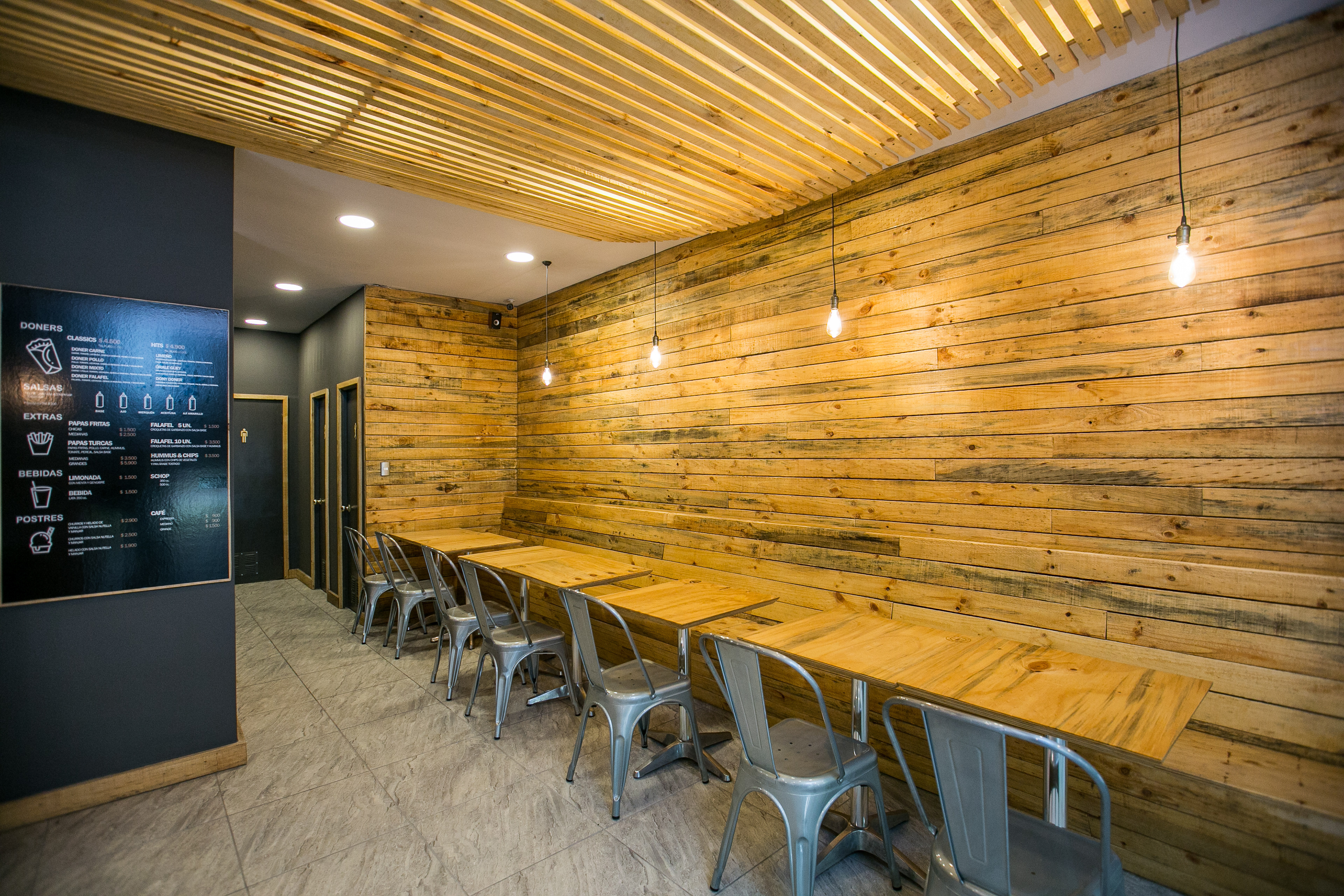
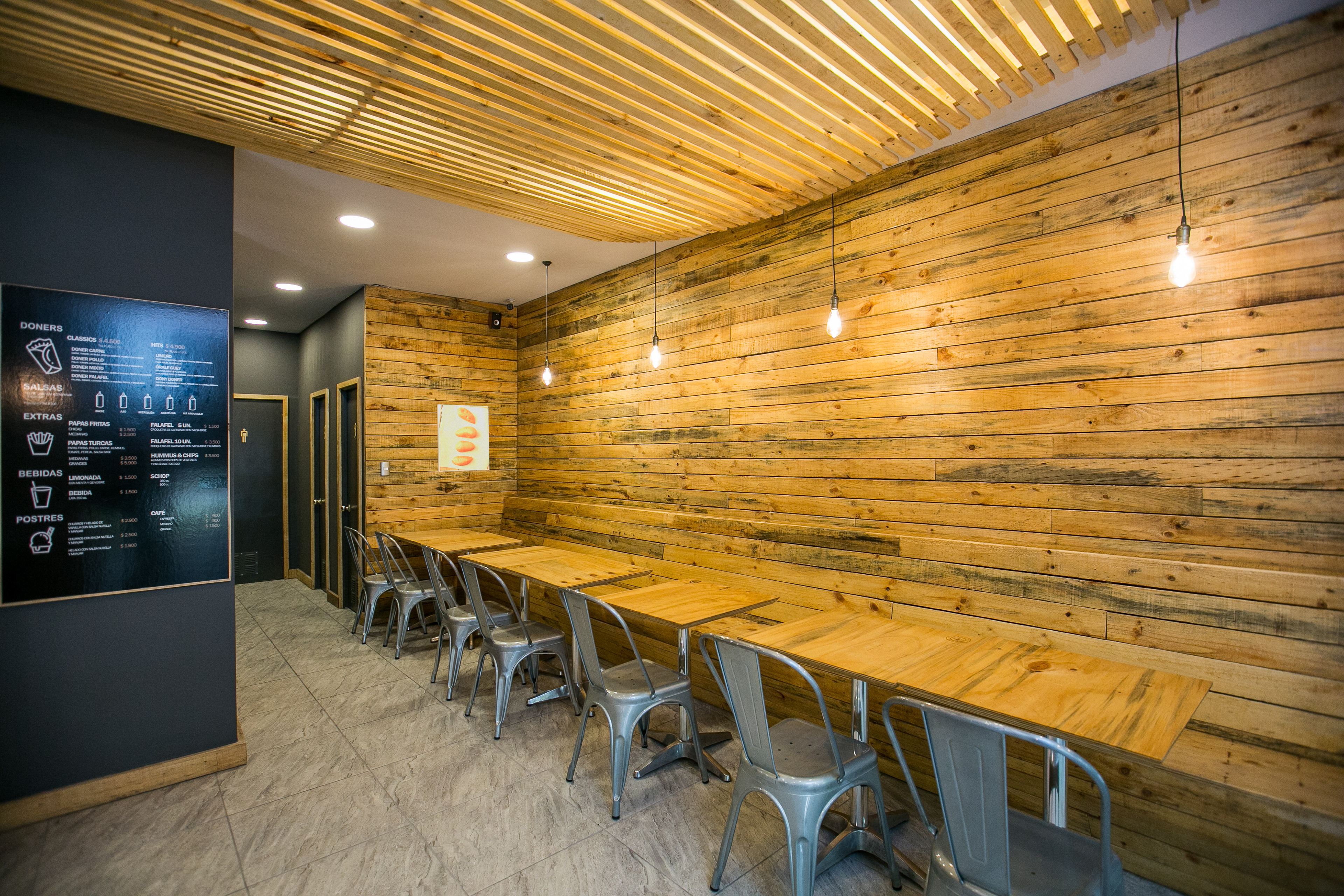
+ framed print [437,404,490,472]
